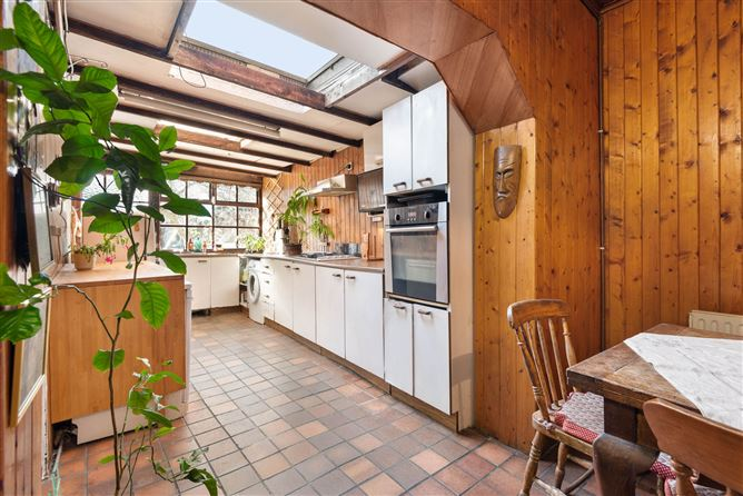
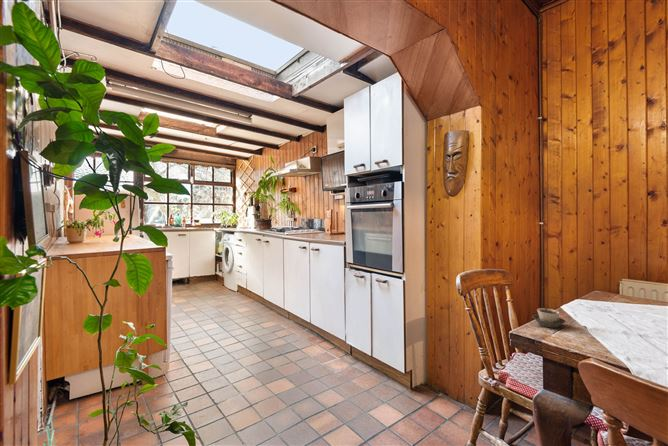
+ cup [531,307,566,329]
